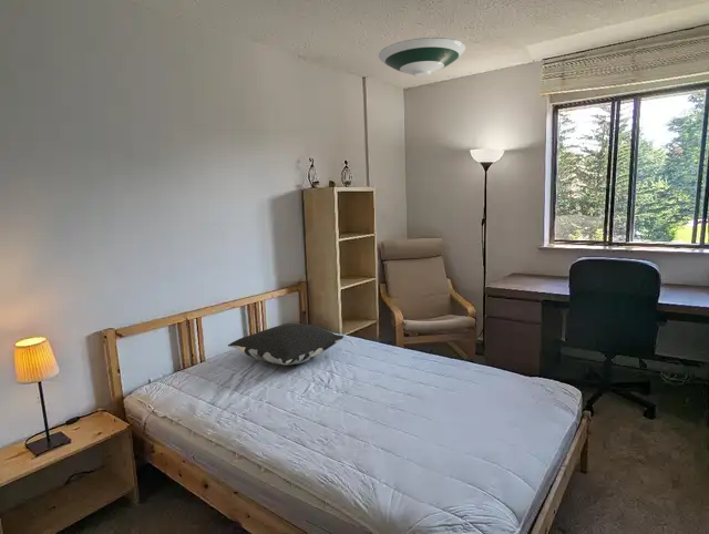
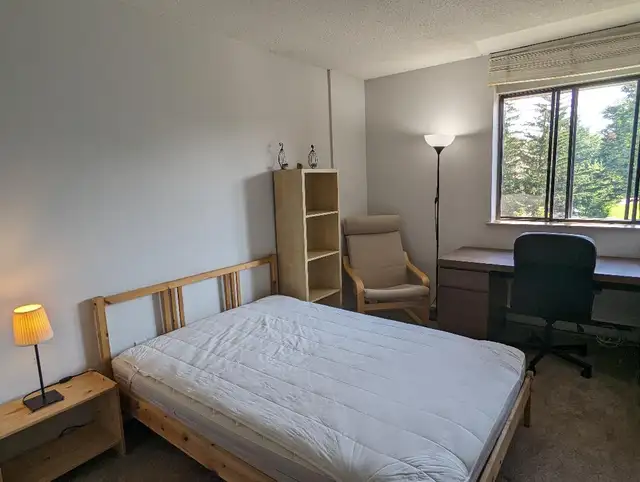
- pillow [227,322,345,366]
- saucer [378,37,466,78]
